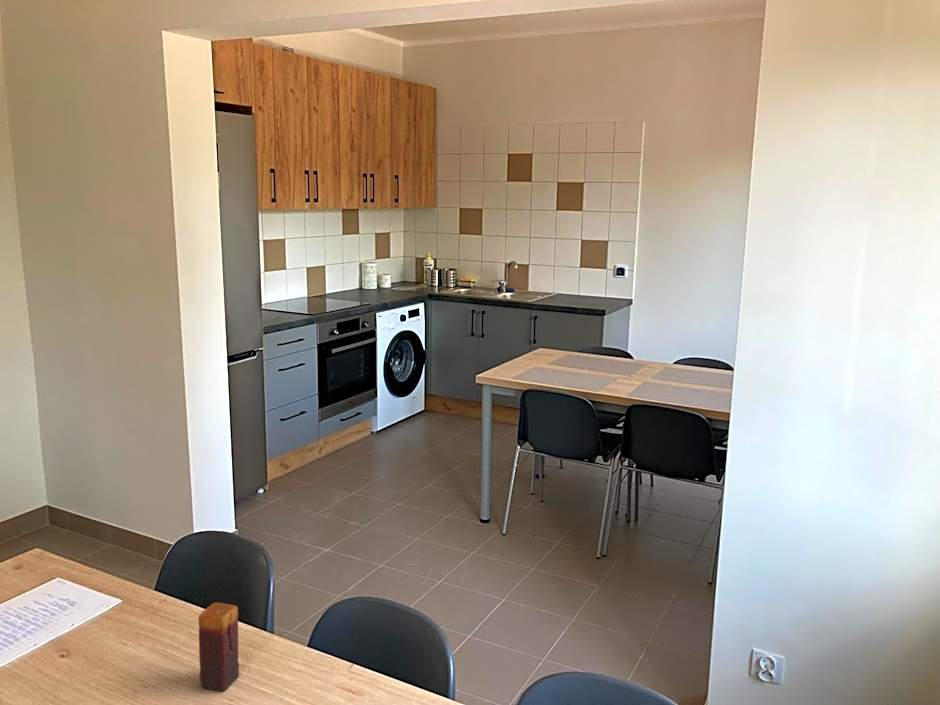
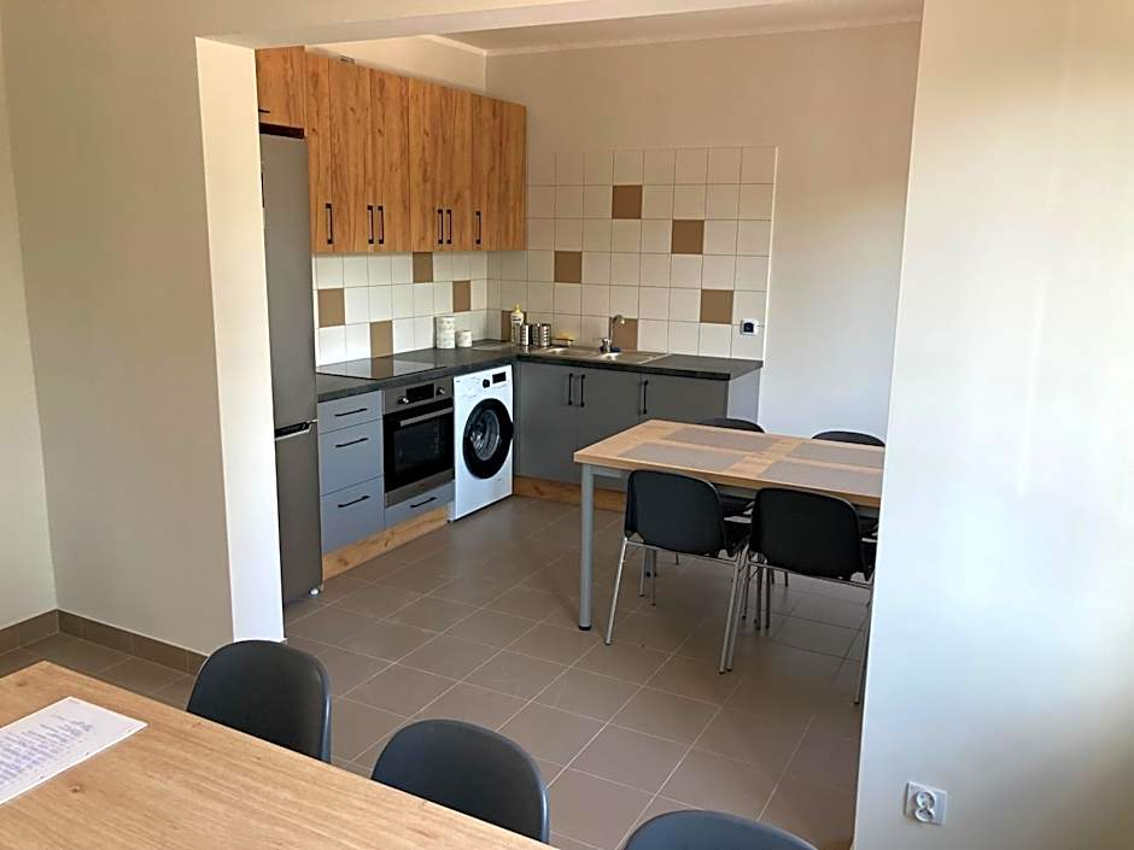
- candle [197,601,240,692]
